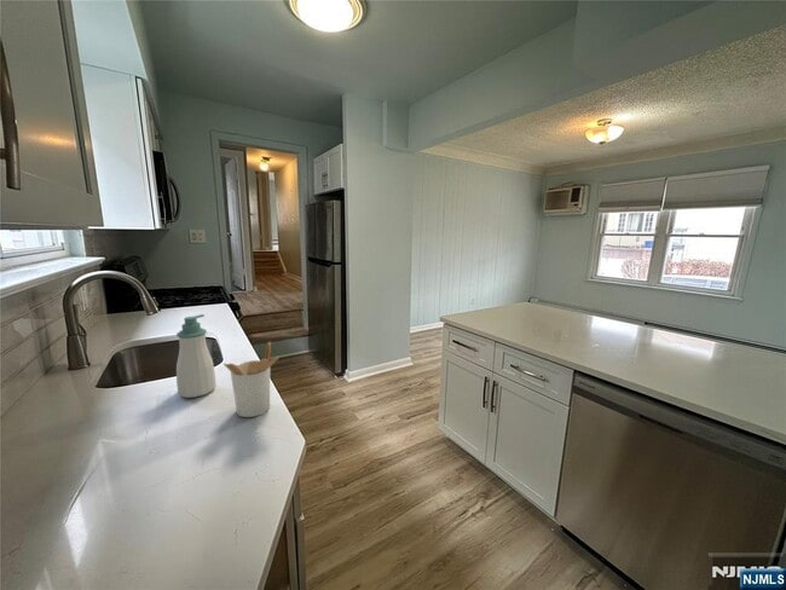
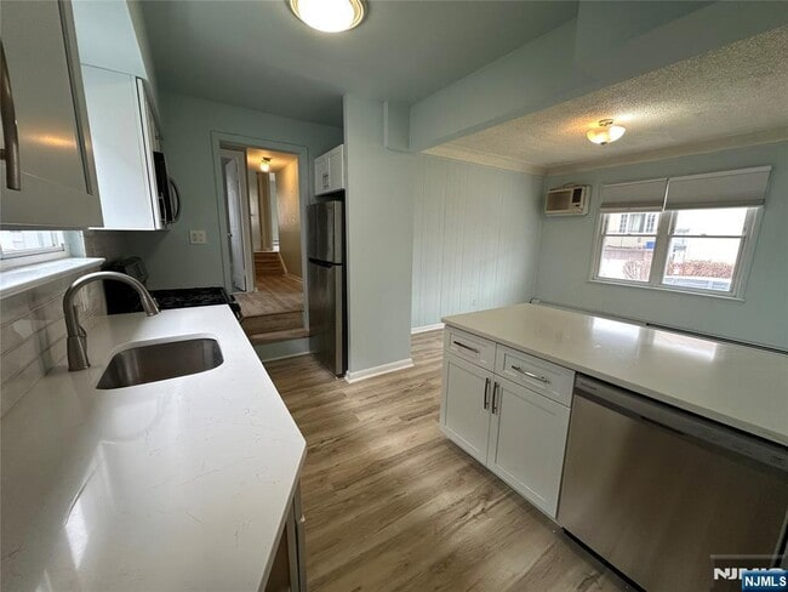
- utensil holder [222,341,281,418]
- soap bottle [175,313,218,399]
